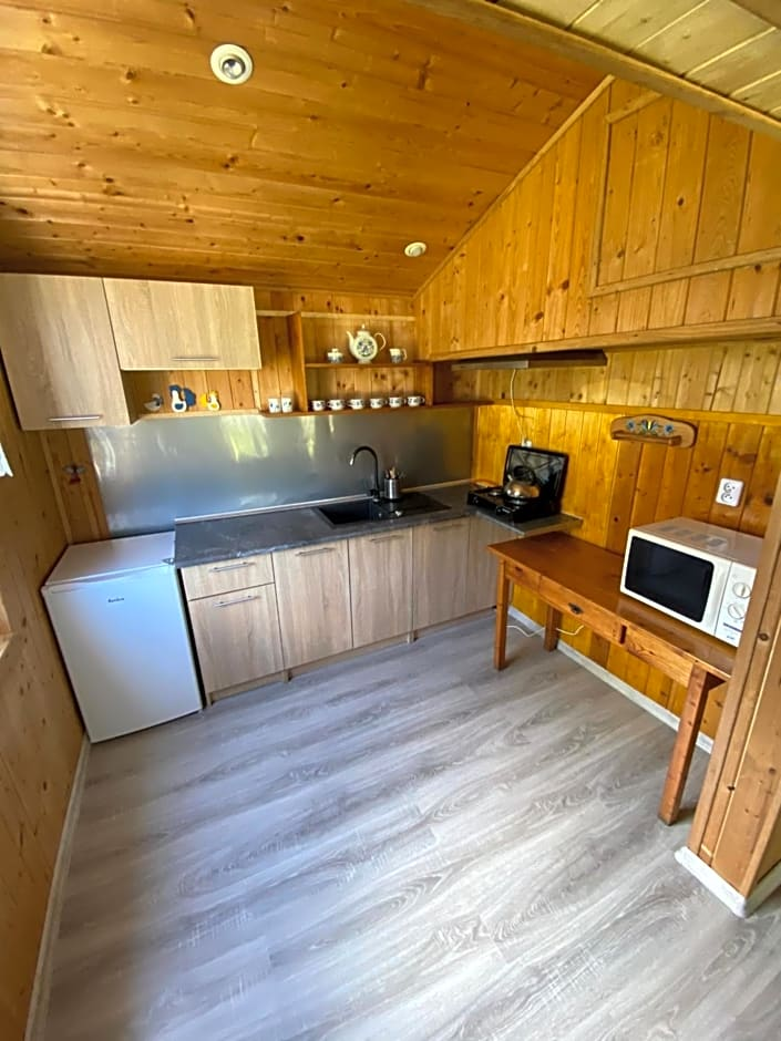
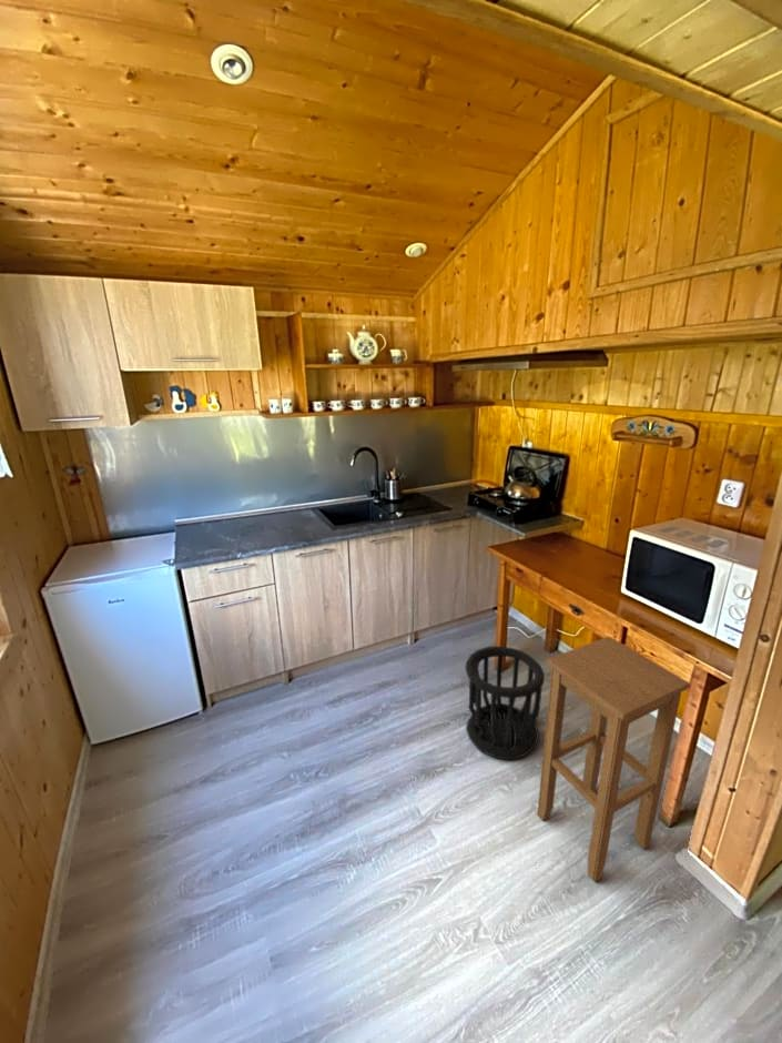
+ stool [536,636,692,883]
+ wastebasket [465,645,546,761]
